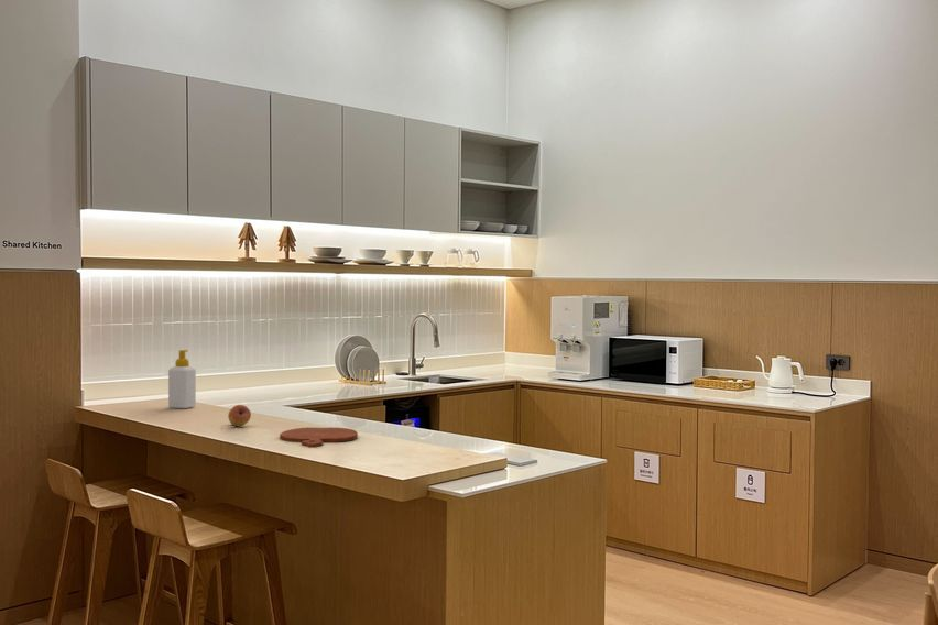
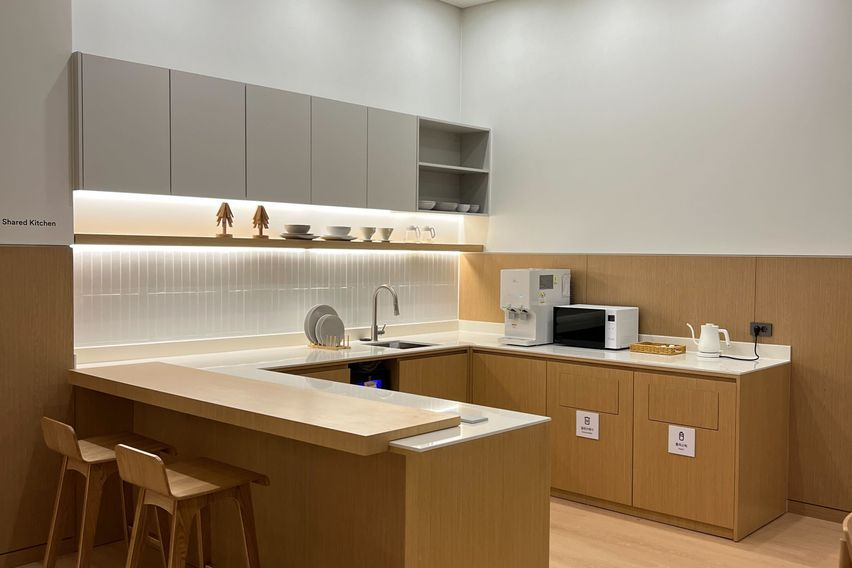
- fruit [227,404,252,427]
- soap bottle [167,349,197,409]
- cutting board [279,427,359,449]
